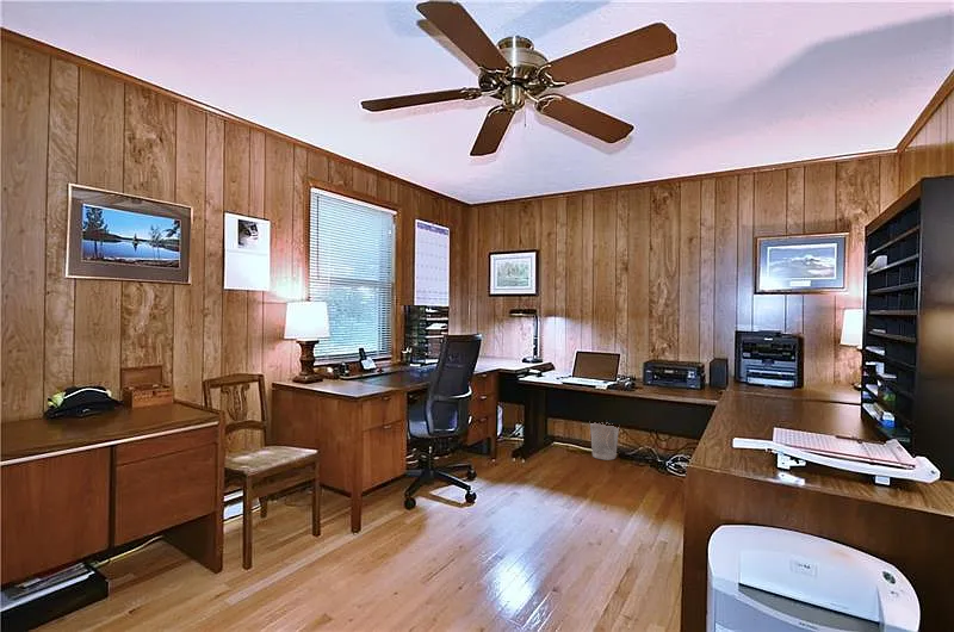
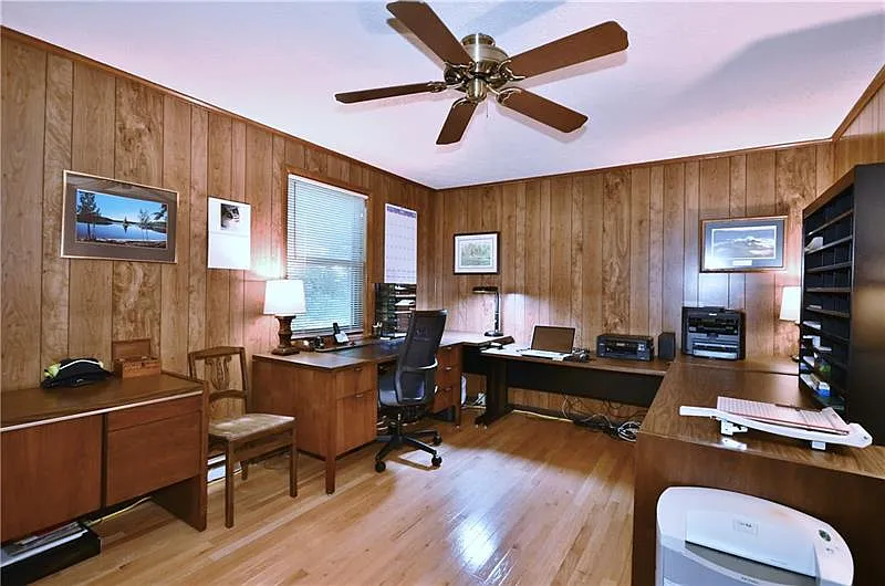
- wastebasket [589,422,620,461]
